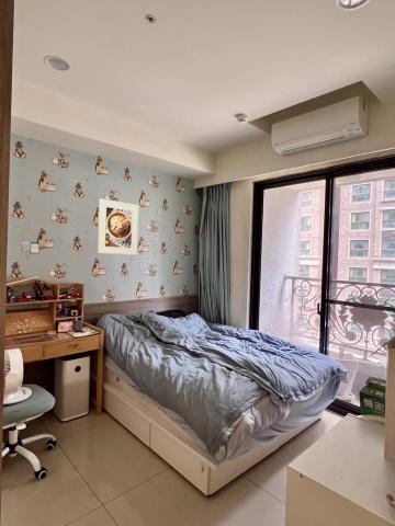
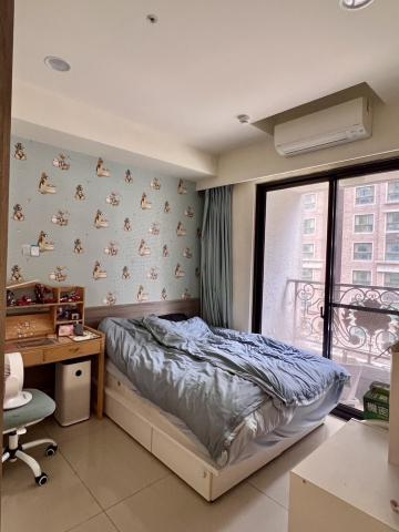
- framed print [97,197,139,256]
